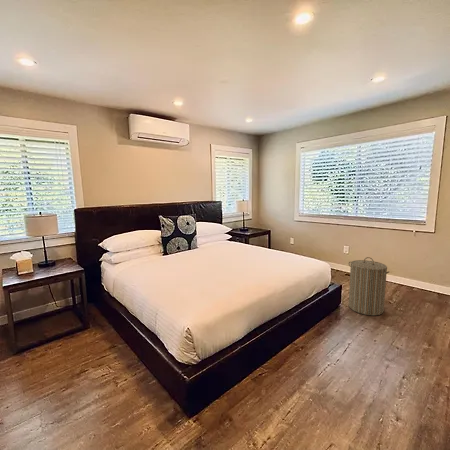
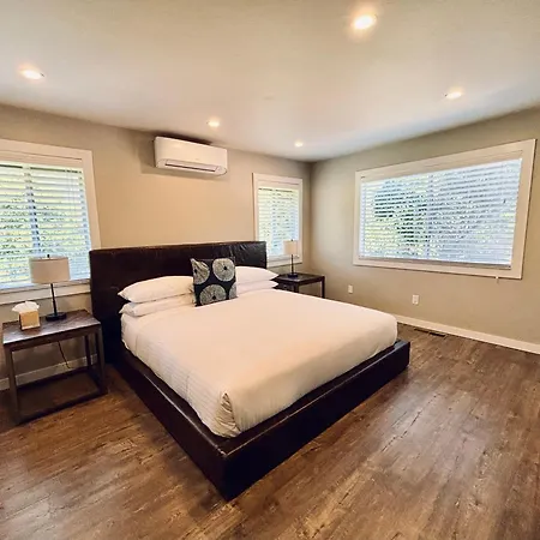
- laundry hamper [348,256,390,316]
